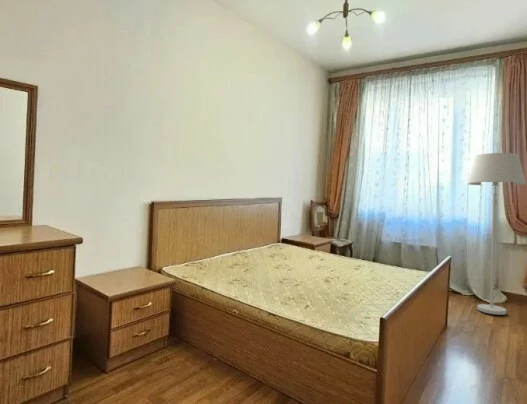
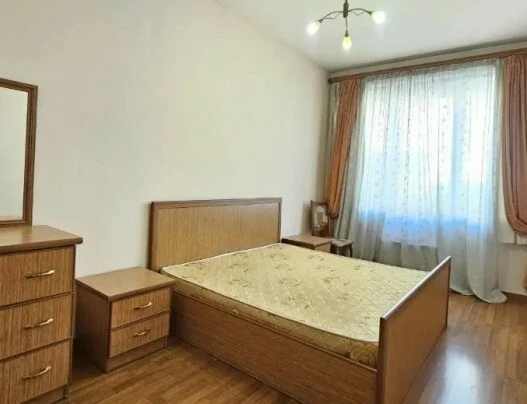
- floor lamp [467,152,526,316]
